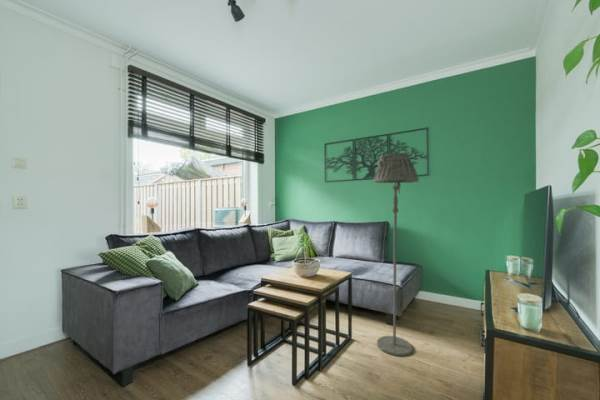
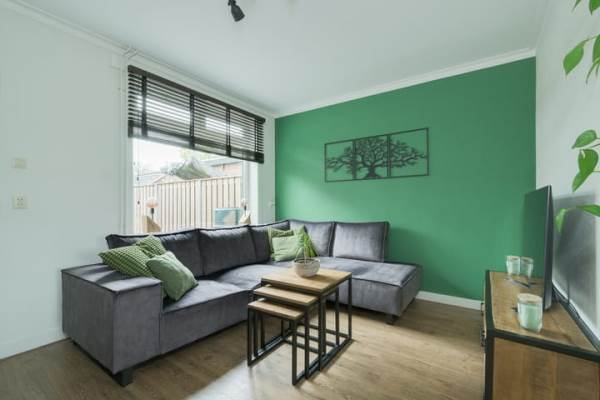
- floor lamp [372,152,420,357]
